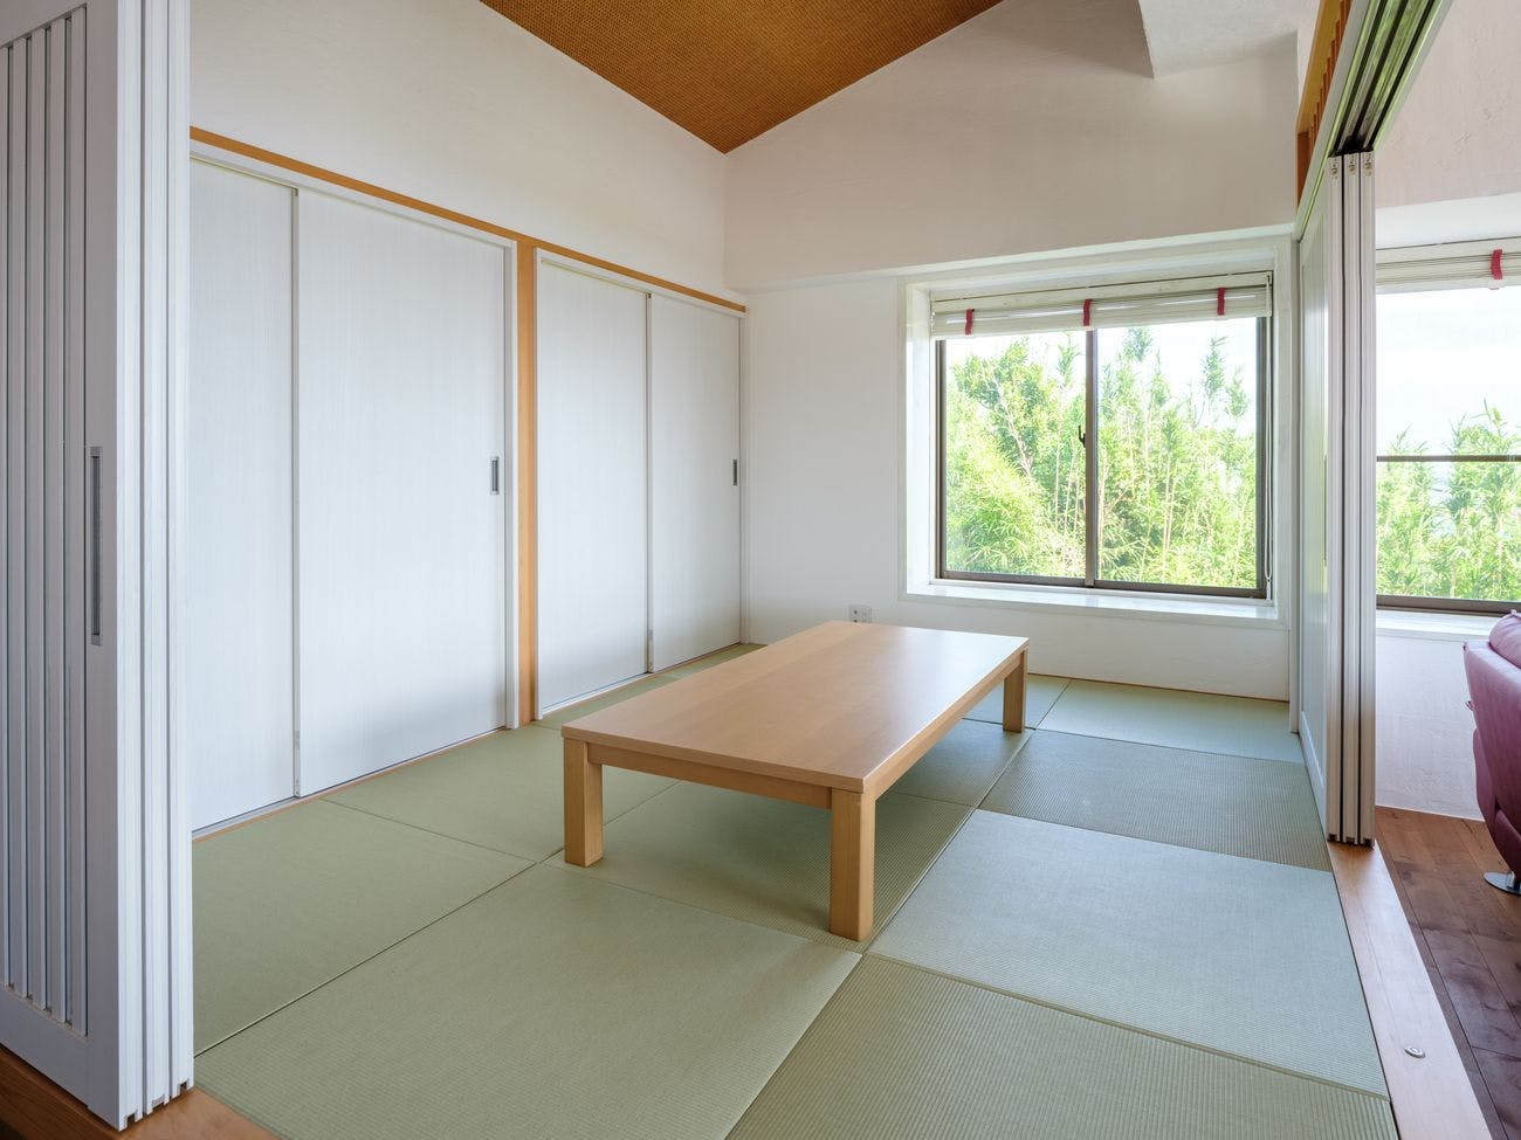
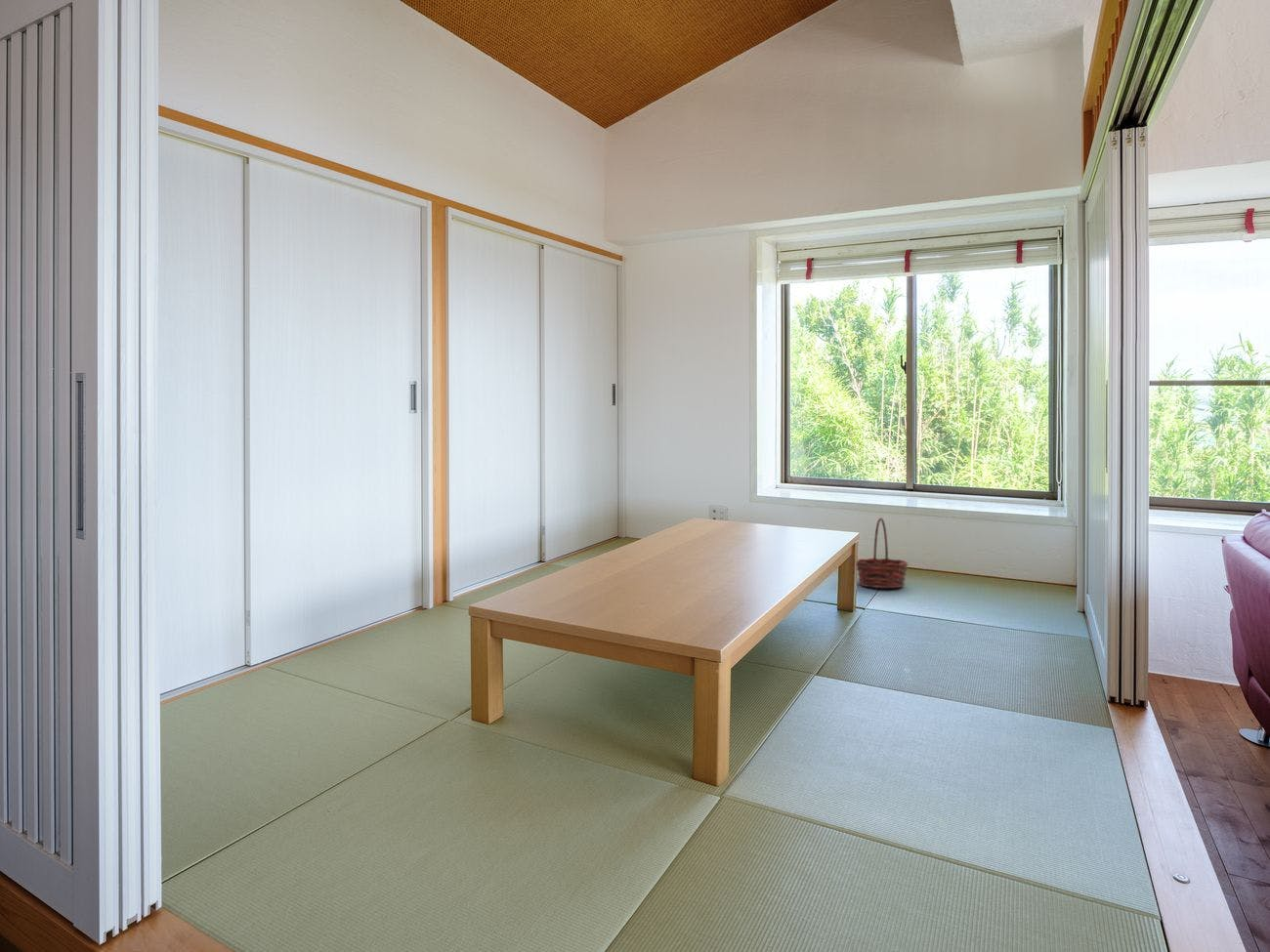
+ basket [856,517,910,589]
